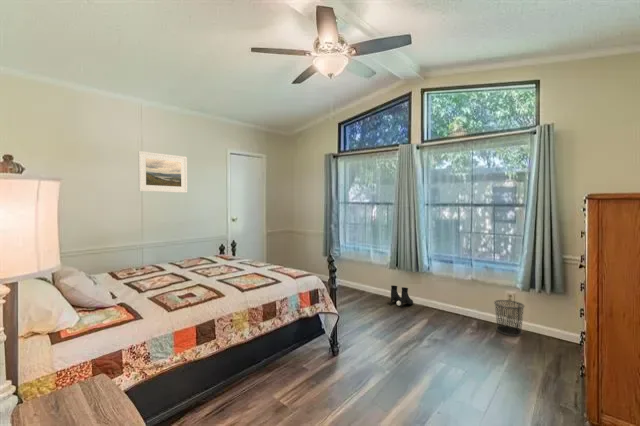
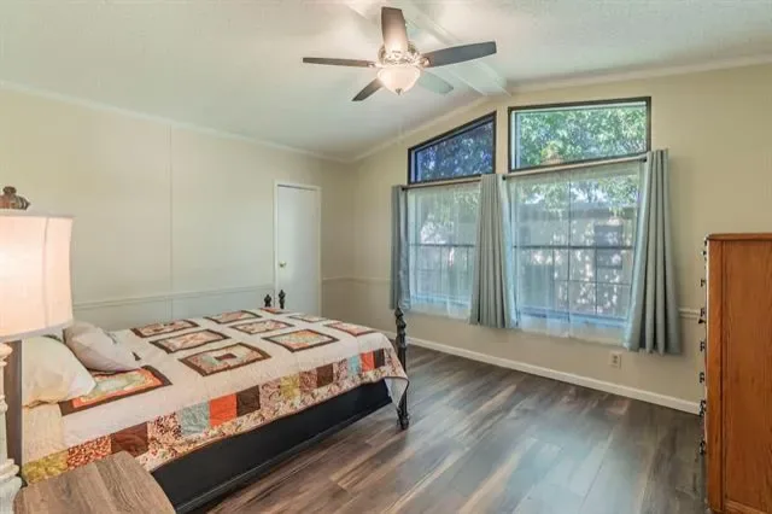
- boots [390,285,414,306]
- waste bin [493,299,526,337]
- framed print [137,150,188,194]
